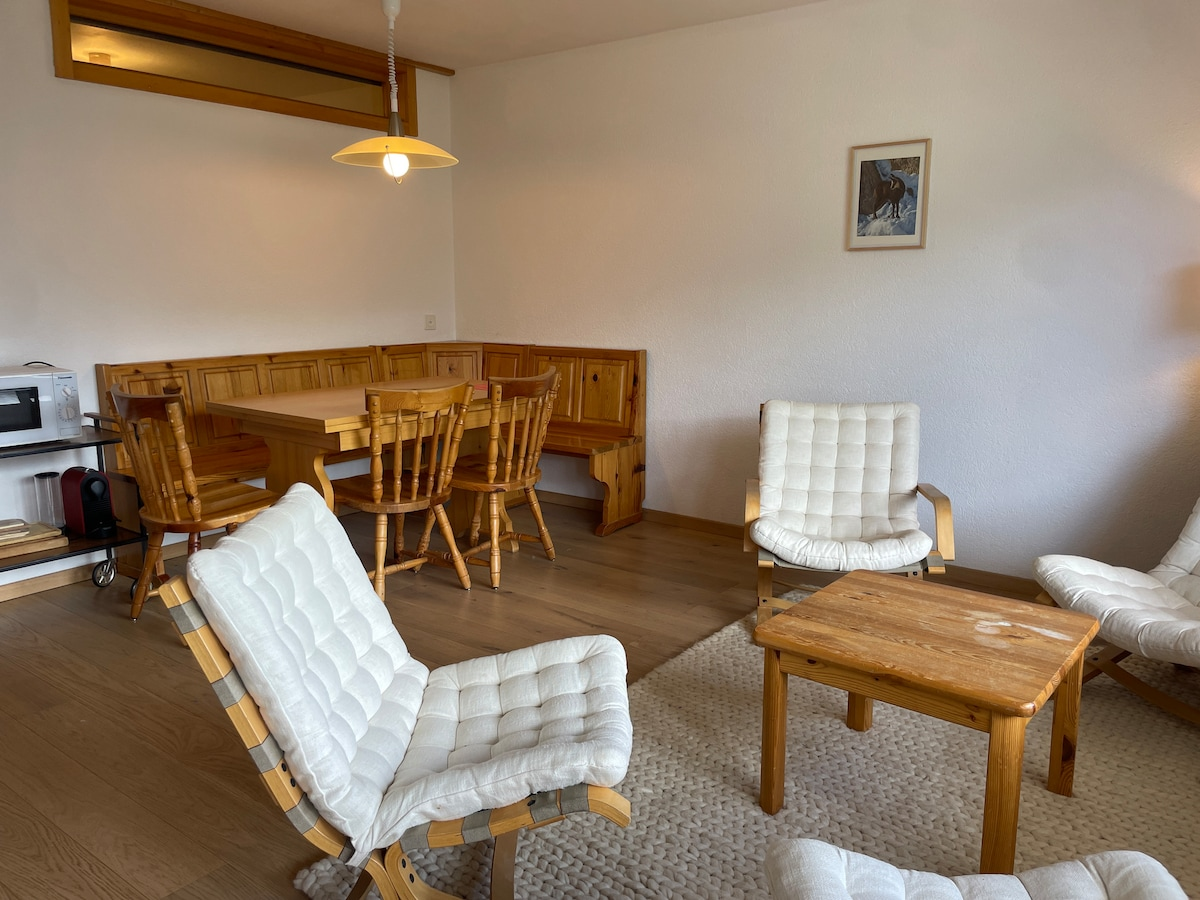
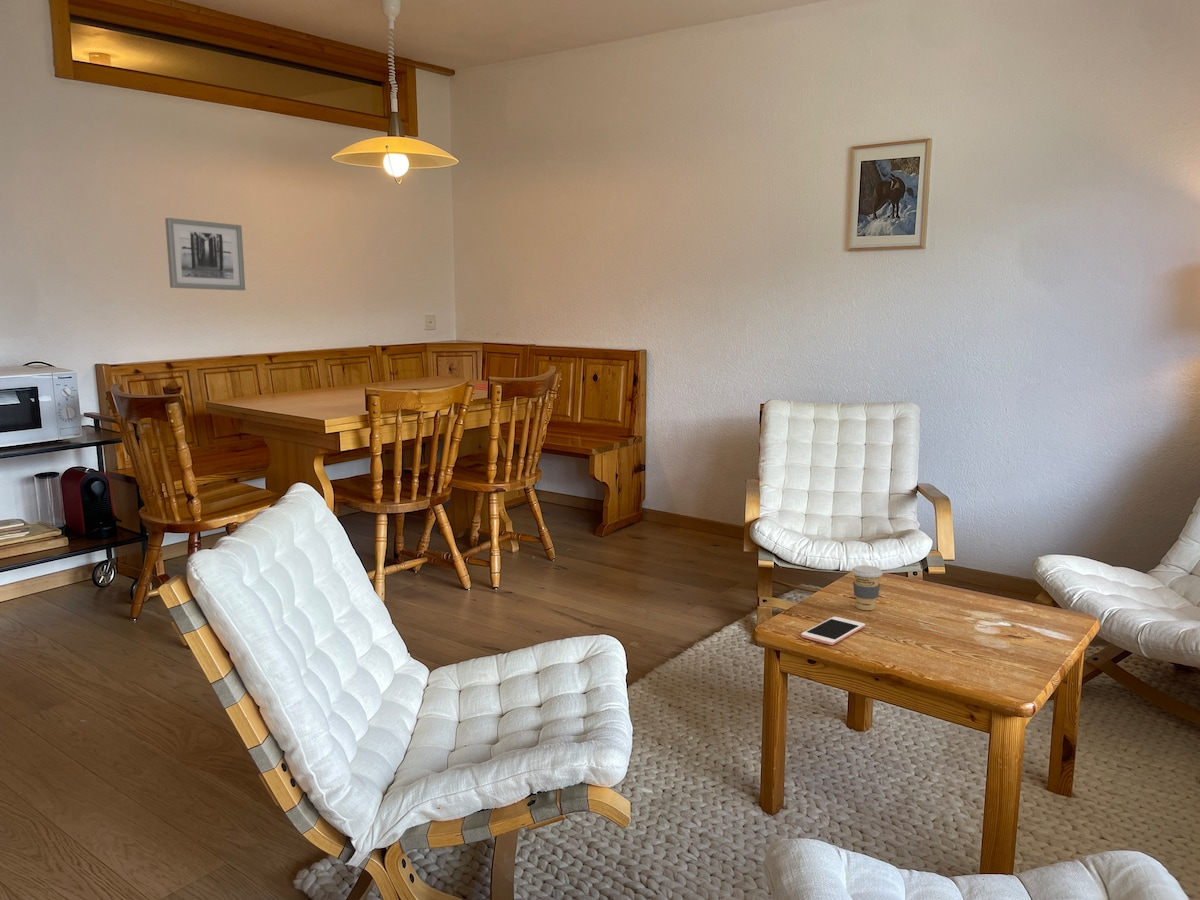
+ wall art [164,217,246,291]
+ cell phone [800,616,866,646]
+ coffee cup [851,564,884,611]
